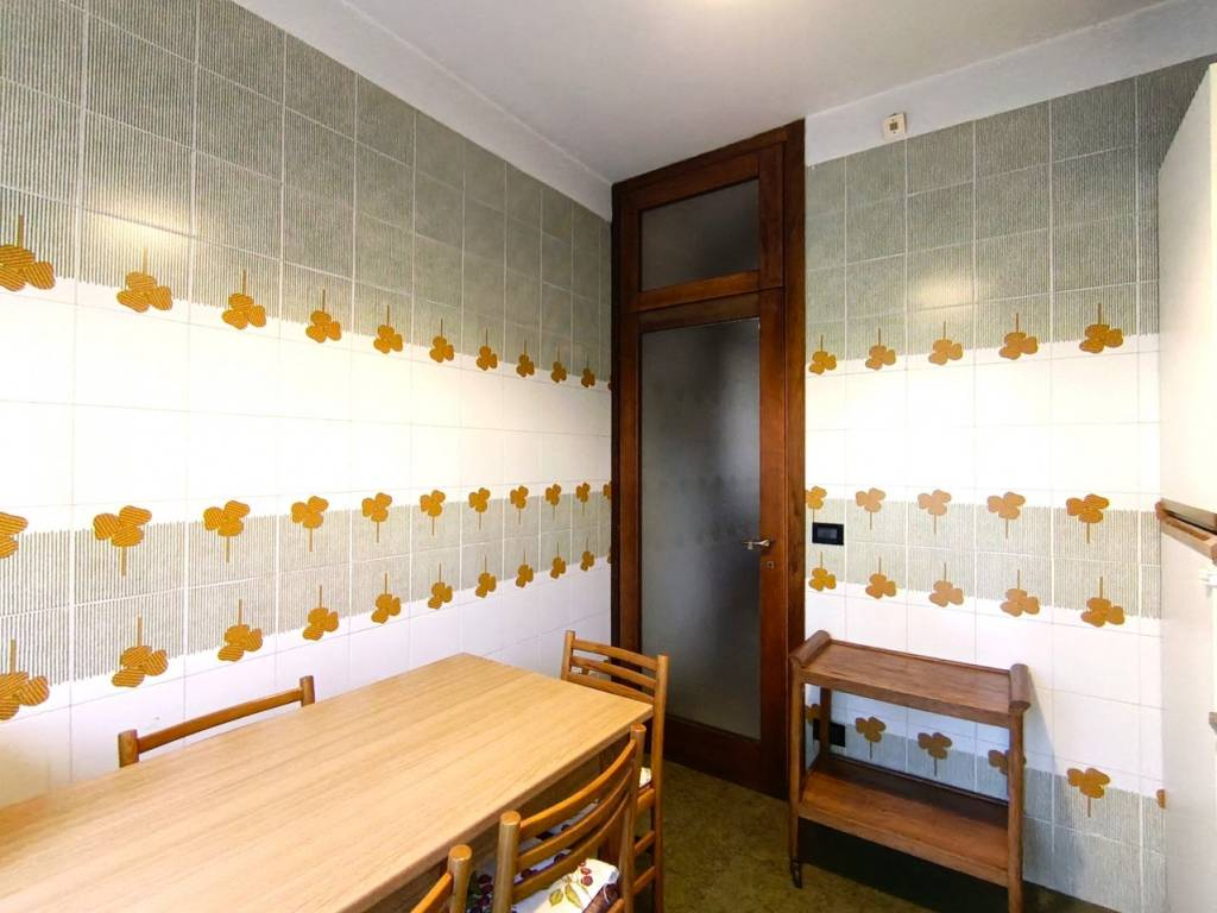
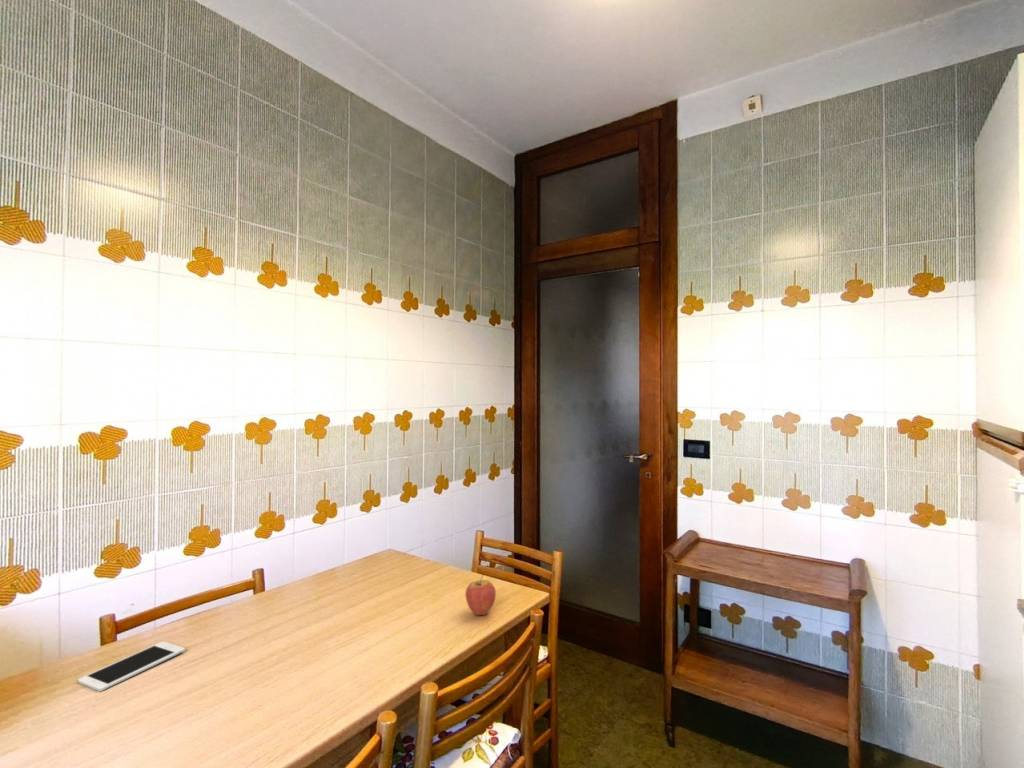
+ fruit [464,573,497,616]
+ cell phone [77,641,186,692]
